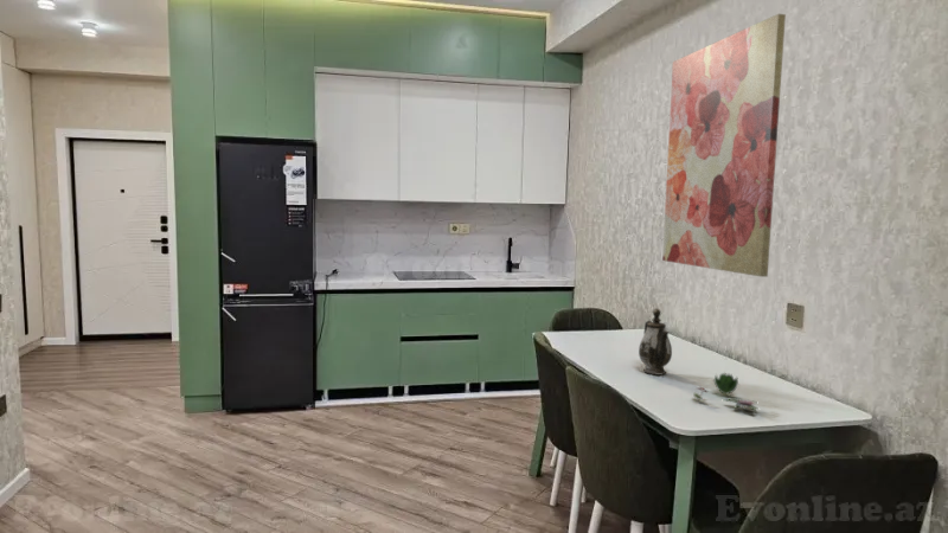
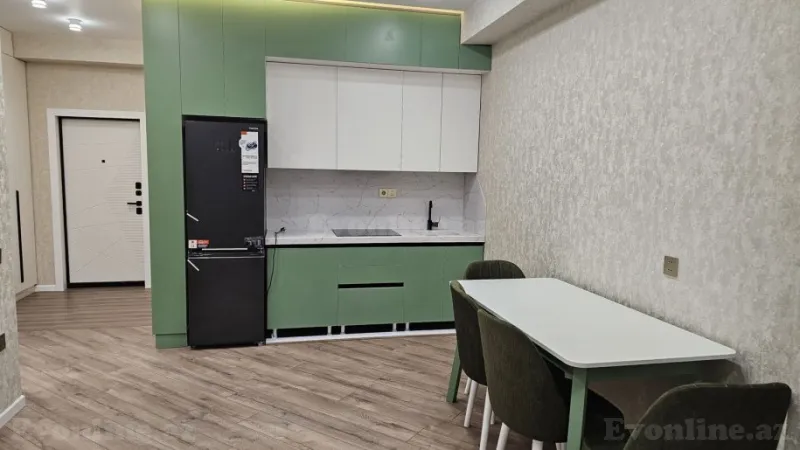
- flower [692,371,757,413]
- teapot [638,307,673,375]
- wall art [661,13,787,278]
